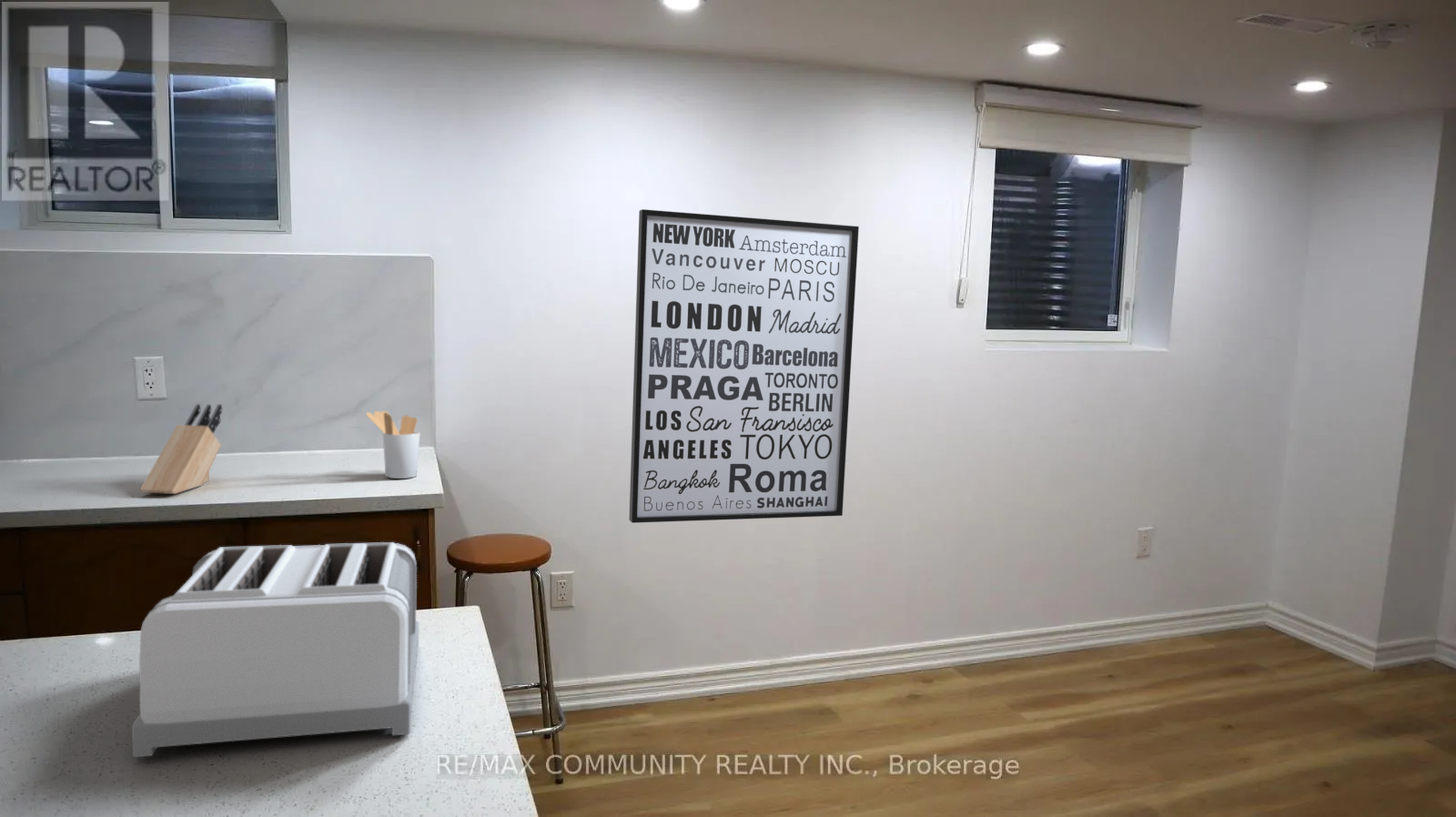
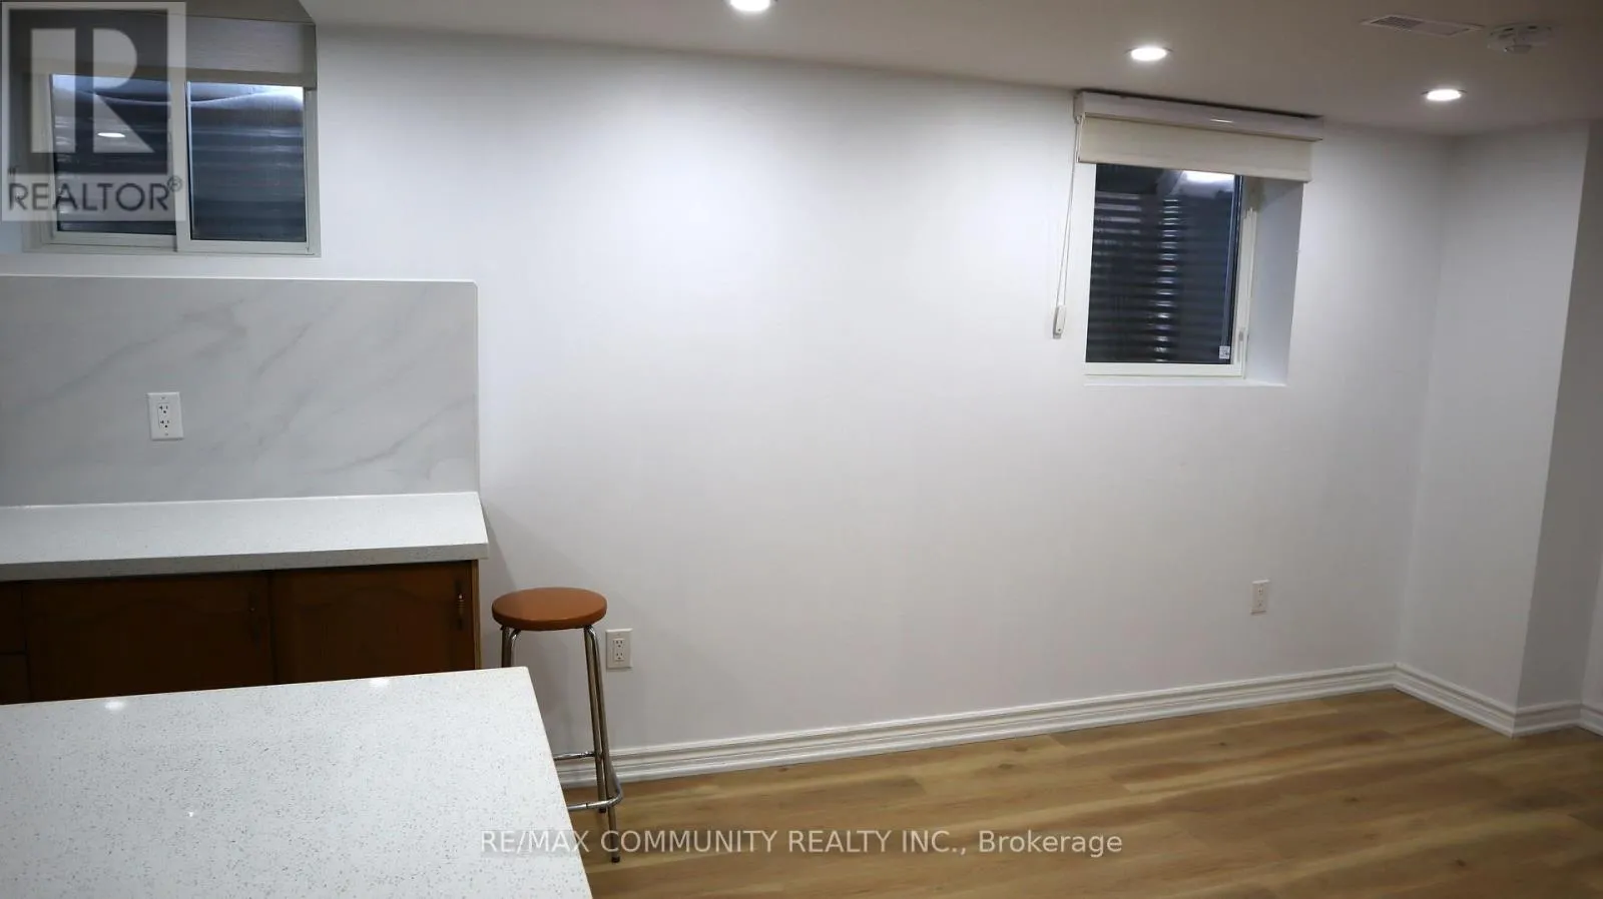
- utensil holder [365,410,421,479]
- wall art [628,208,860,524]
- knife block [139,403,223,495]
- toaster [131,541,420,758]
